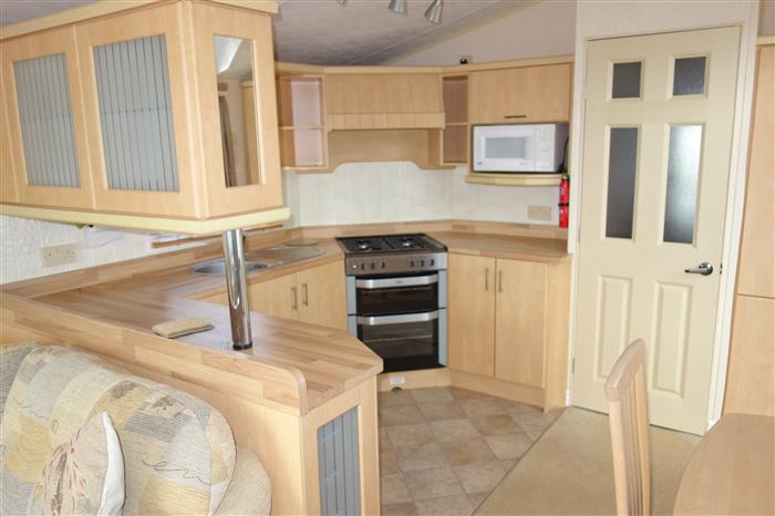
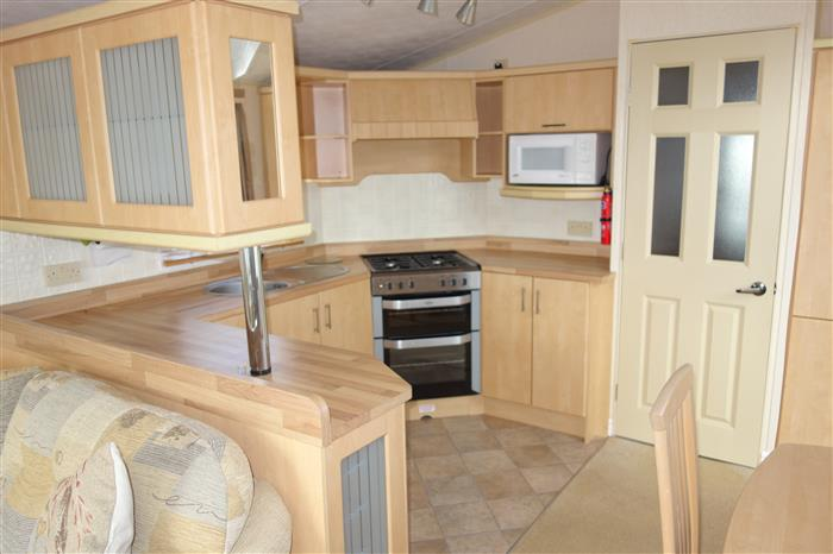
- washcloth [151,316,213,339]
